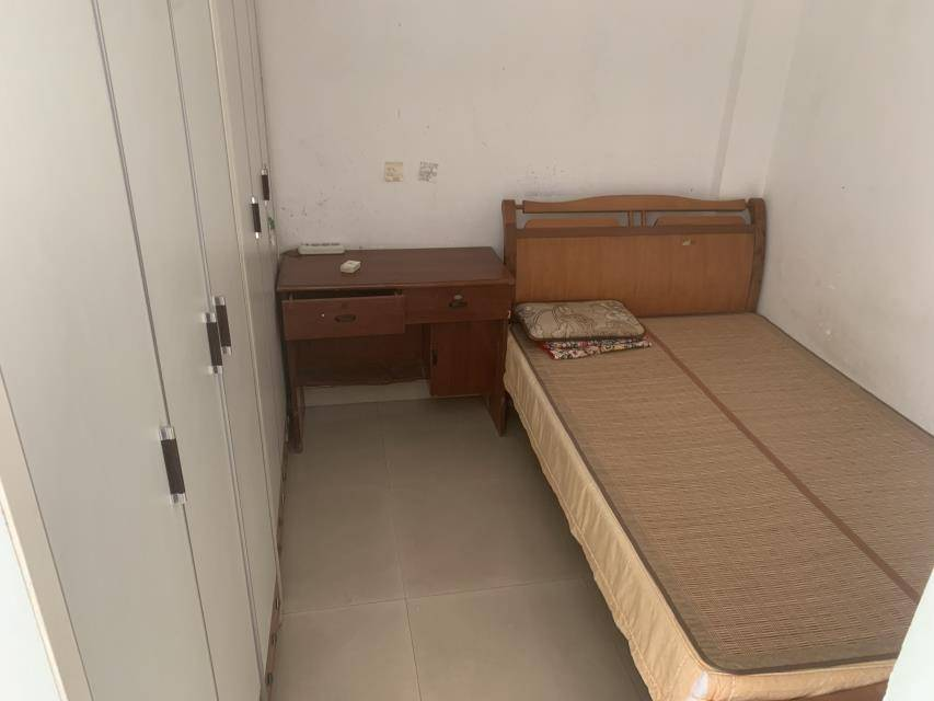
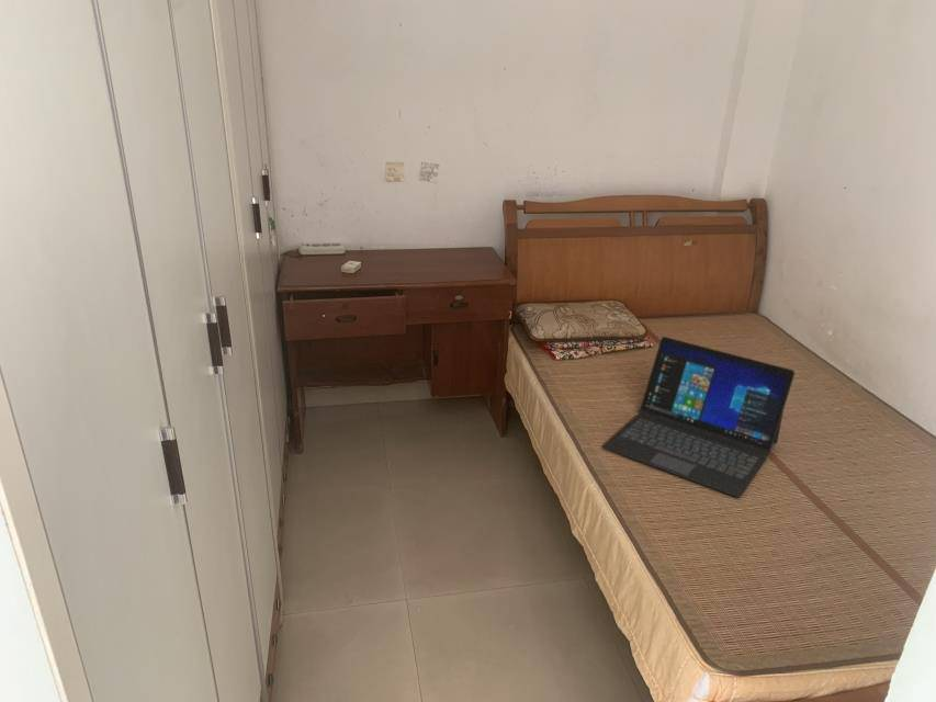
+ laptop [601,336,796,499]
